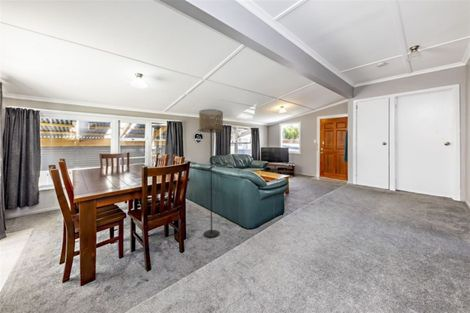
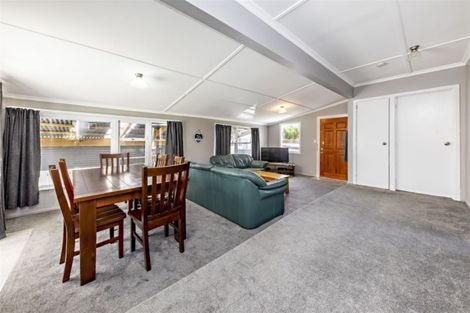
- floor lamp [198,108,224,238]
